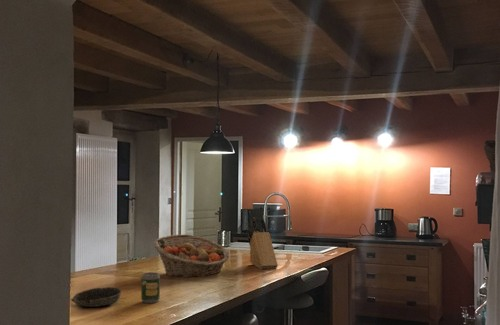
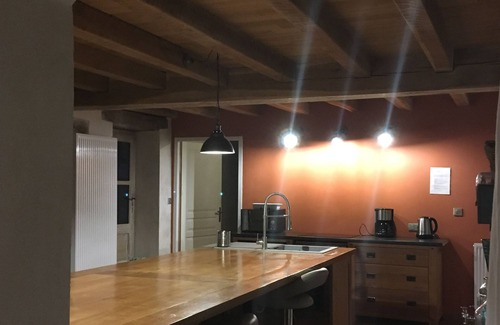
- knife block [247,217,279,270]
- soda can [140,272,161,304]
- bowl [70,286,123,308]
- fruit basket [153,233,230,278]
